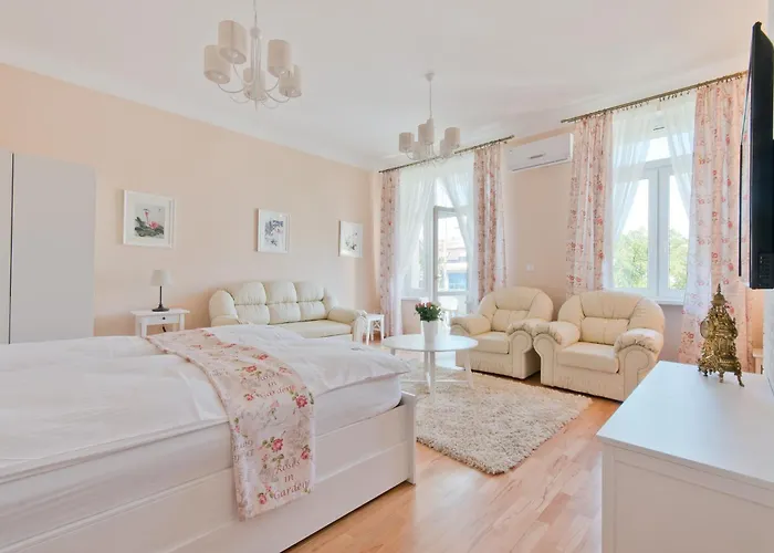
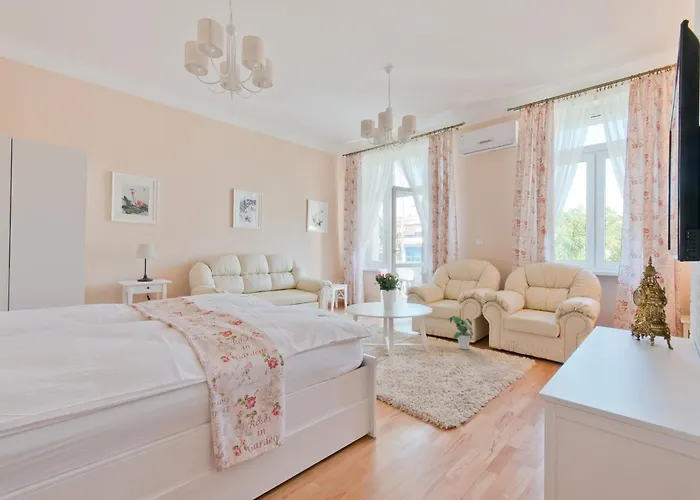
+ potted plant [449,315,474,350]
